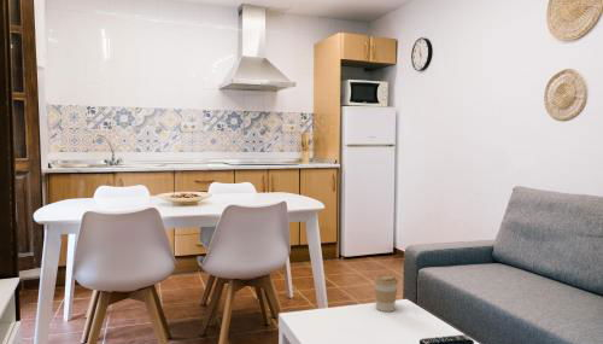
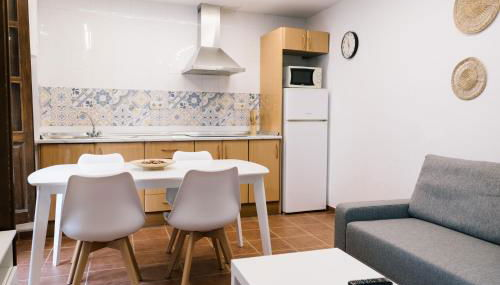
- coffee cup [373,274,399,313]
